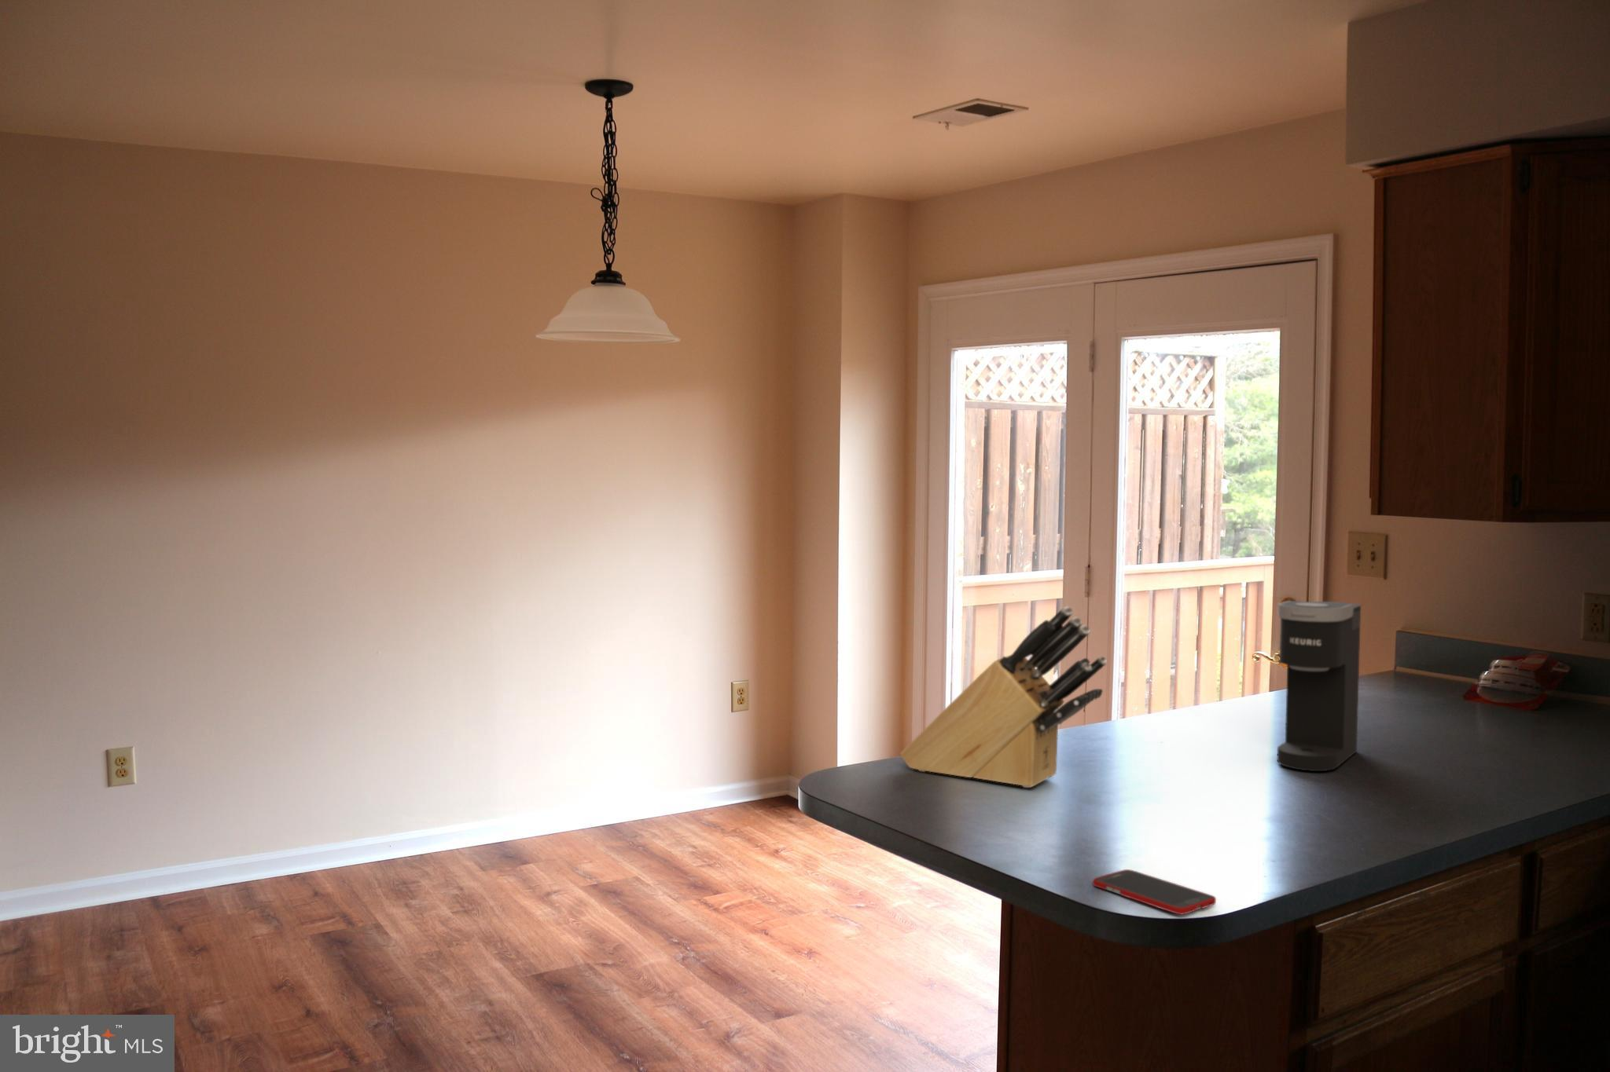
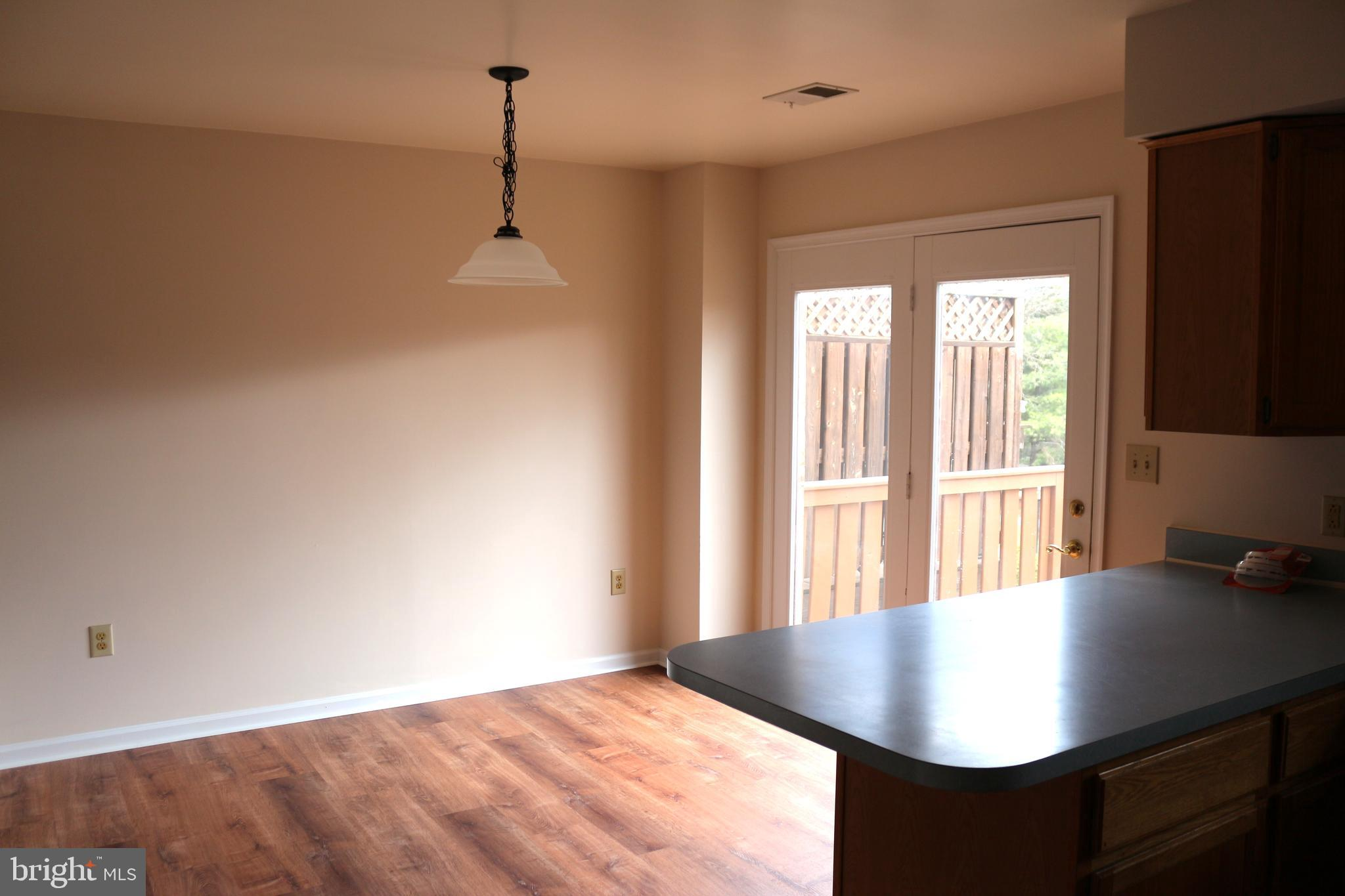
- knife block [899,605,1107,788]
- coffee maker [1277,599,1361,772]
- cell phone [1092,869,1217,915]
